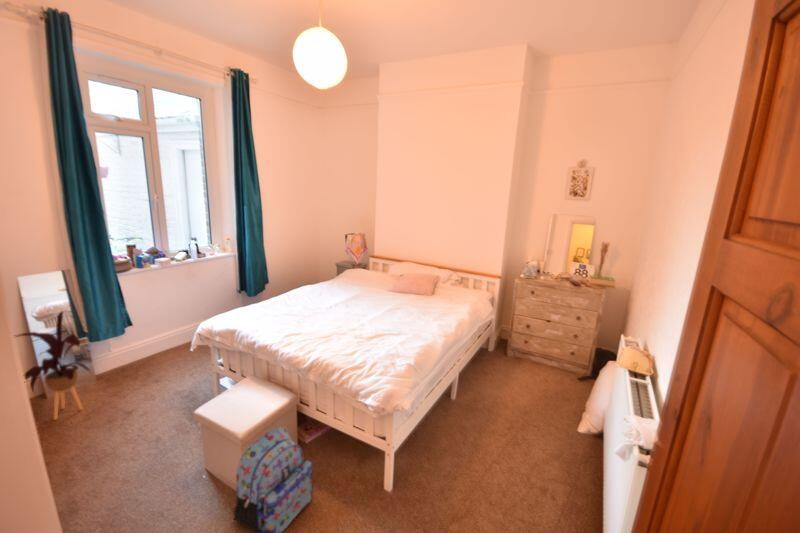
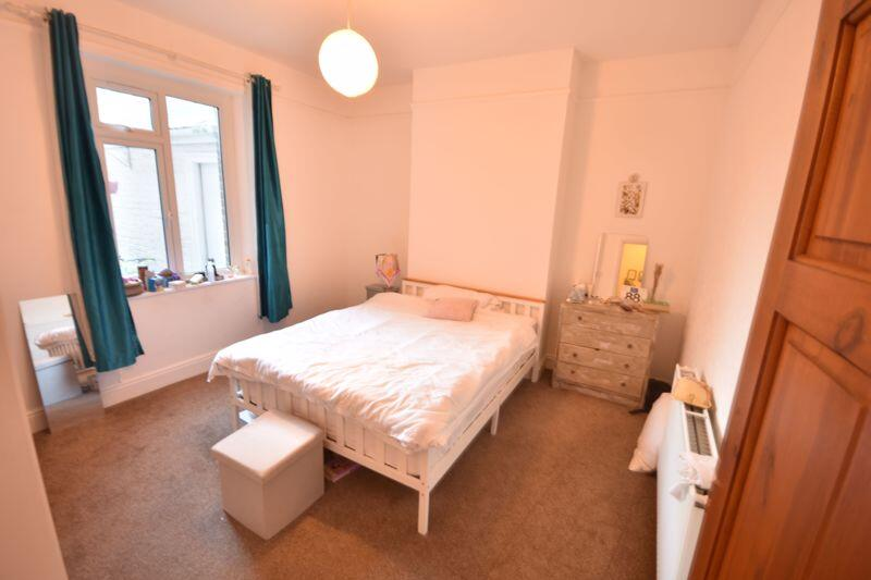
- house plant [14,310,92,421]
- backpack [233,426,314,533]
